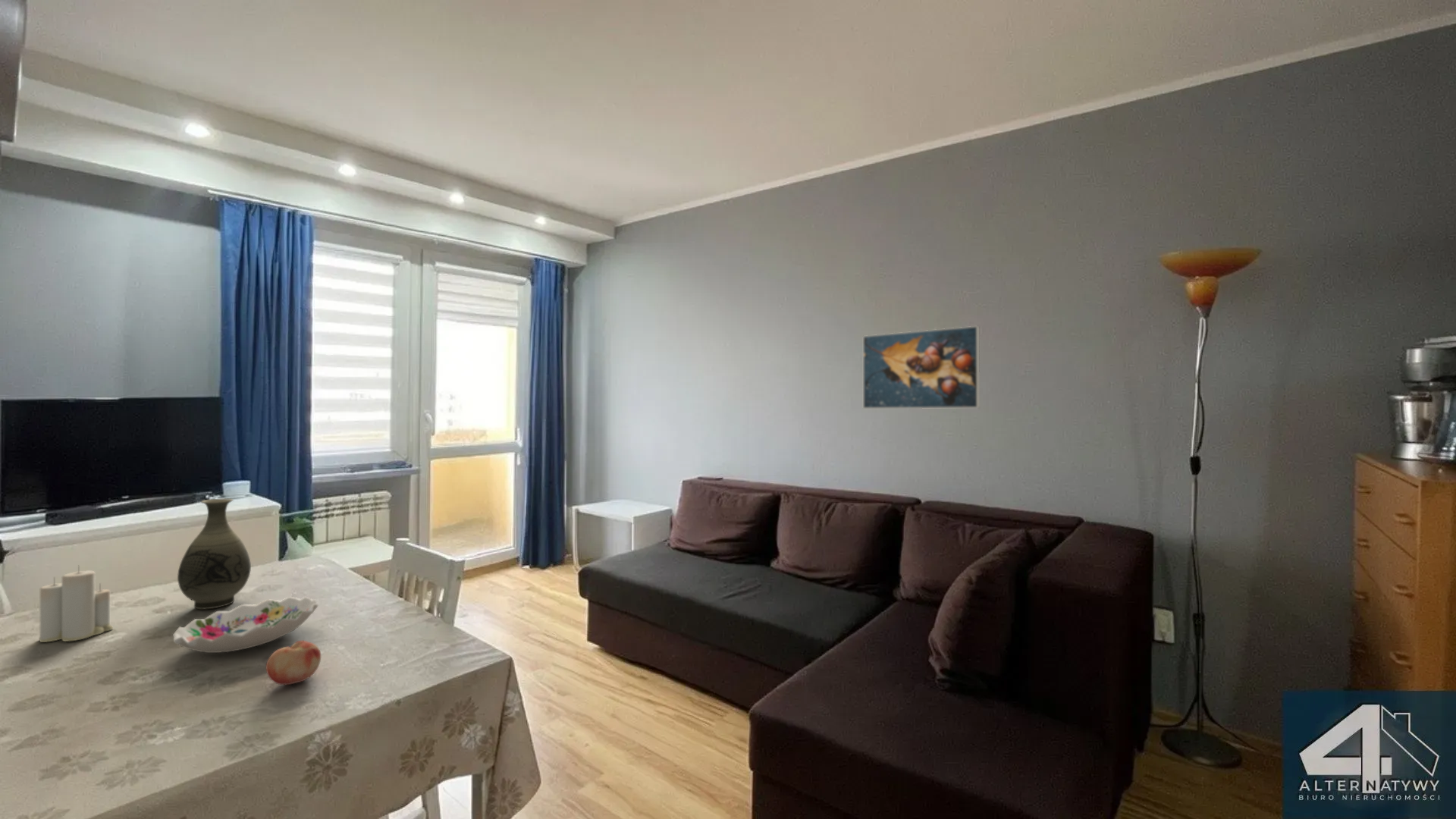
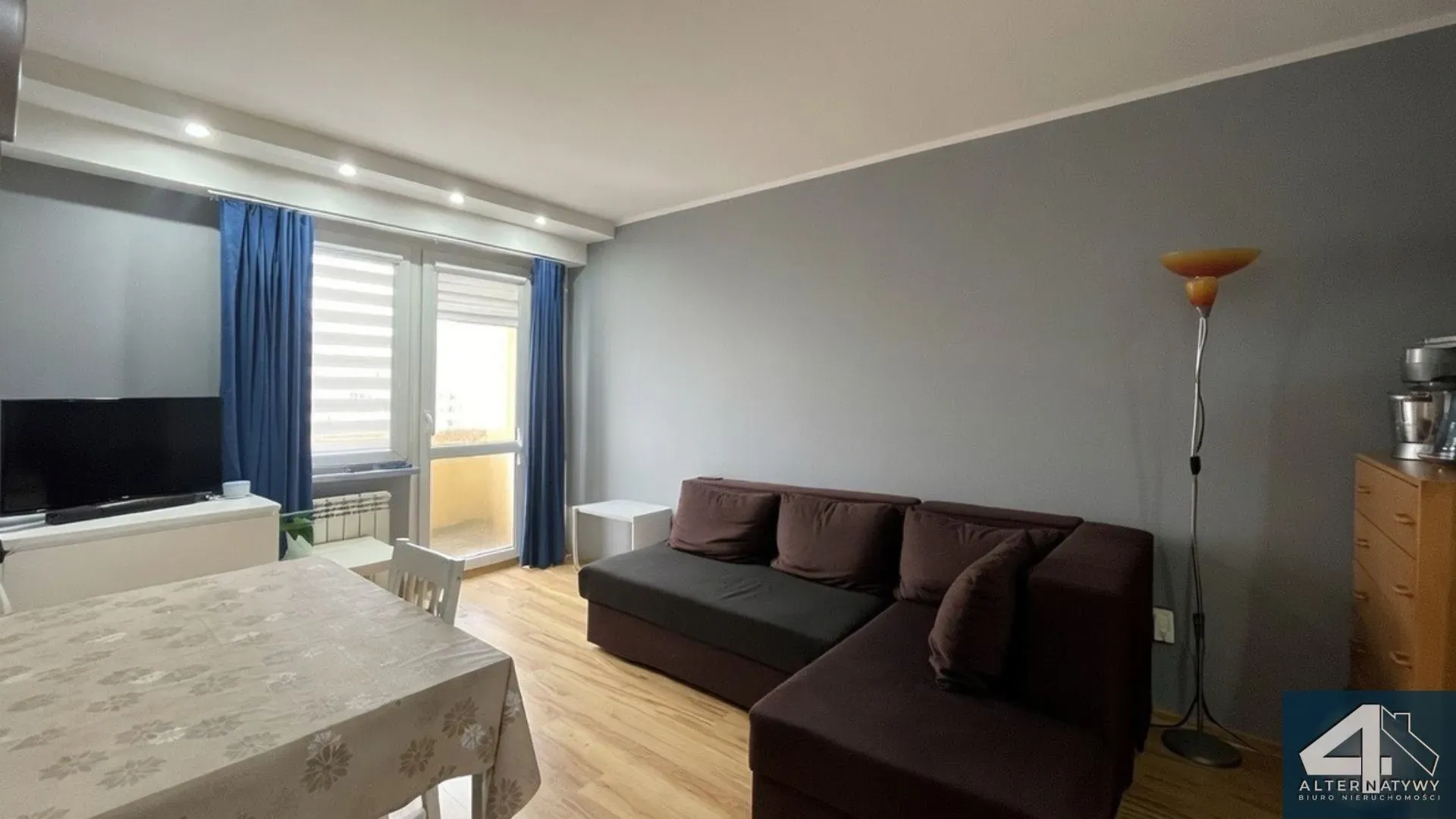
- decorative bowl [172,595,319,654]
- vase [177,497,252,610]
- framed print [862,325,981,409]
- candle [38,565,114,643]
- fruit [265,640,322,686]
